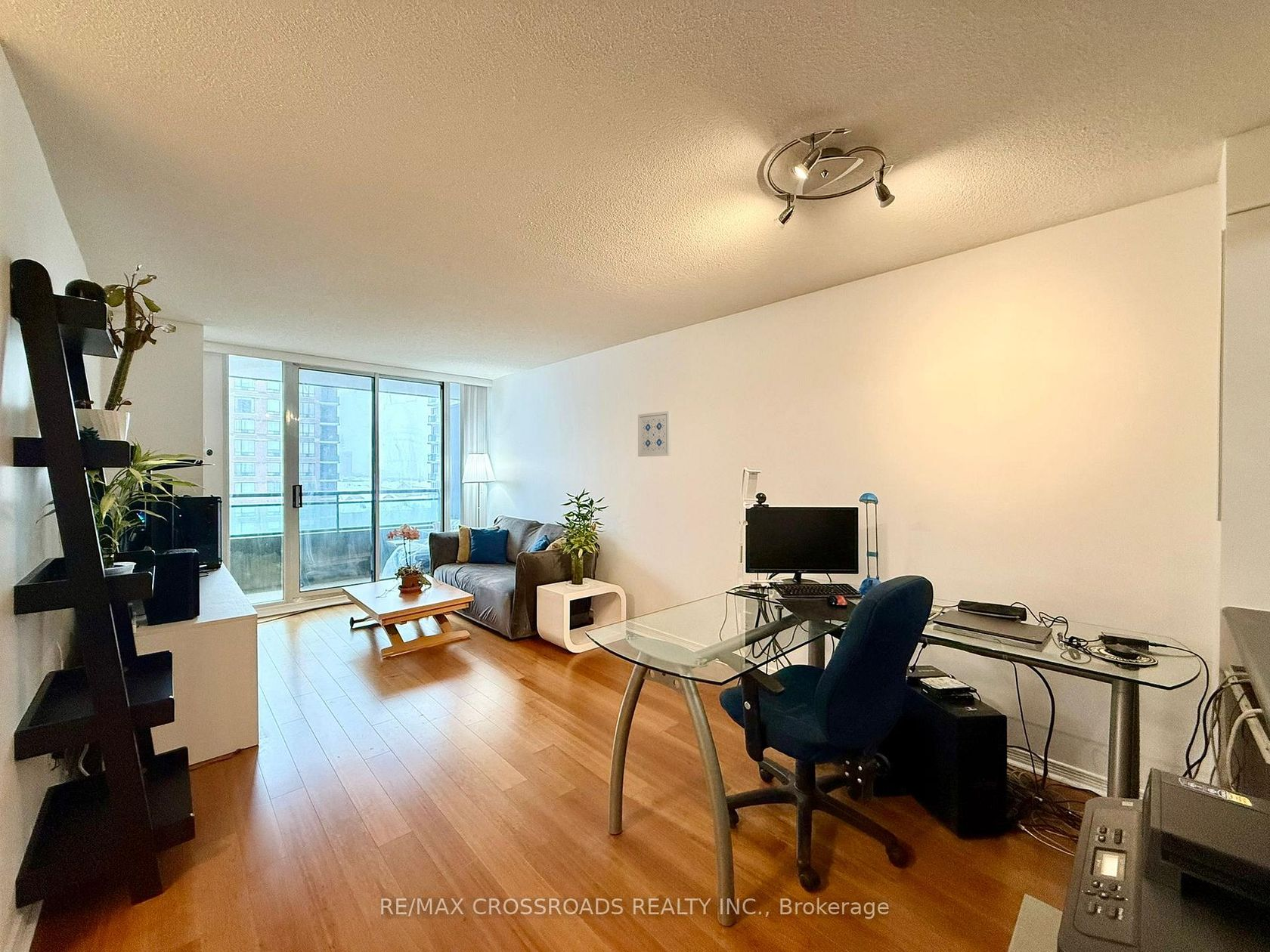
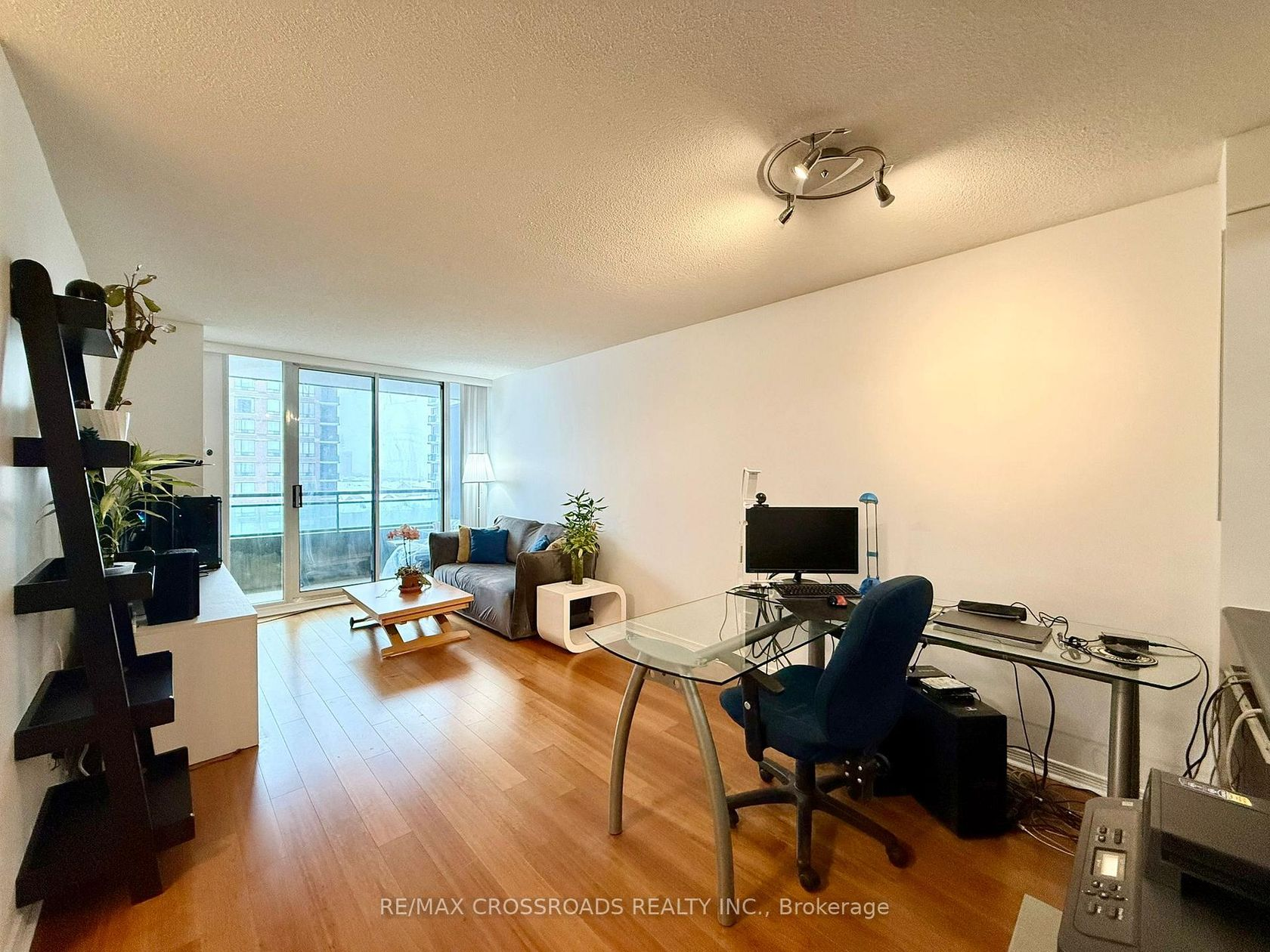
- wall art [637,410,672,457]
